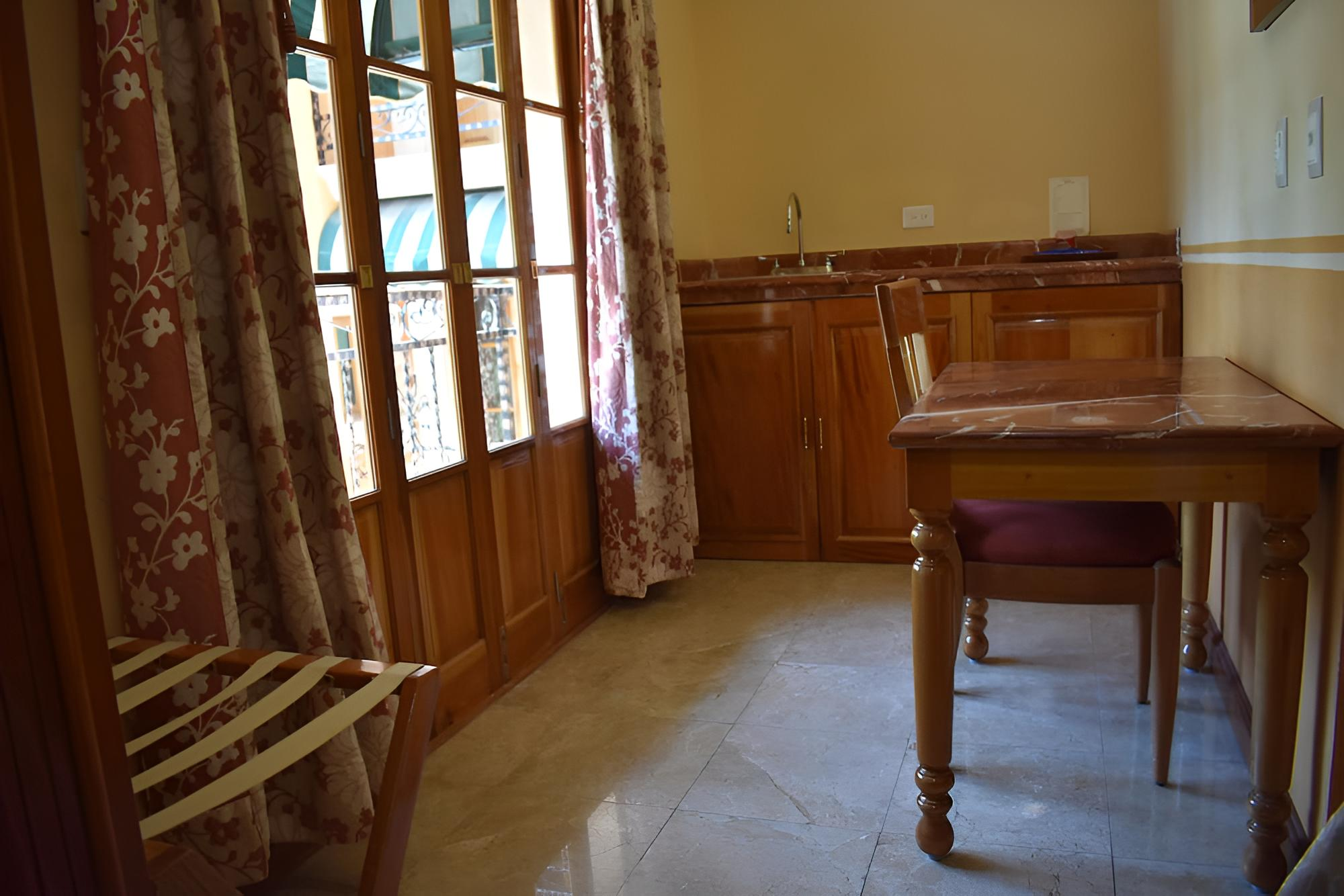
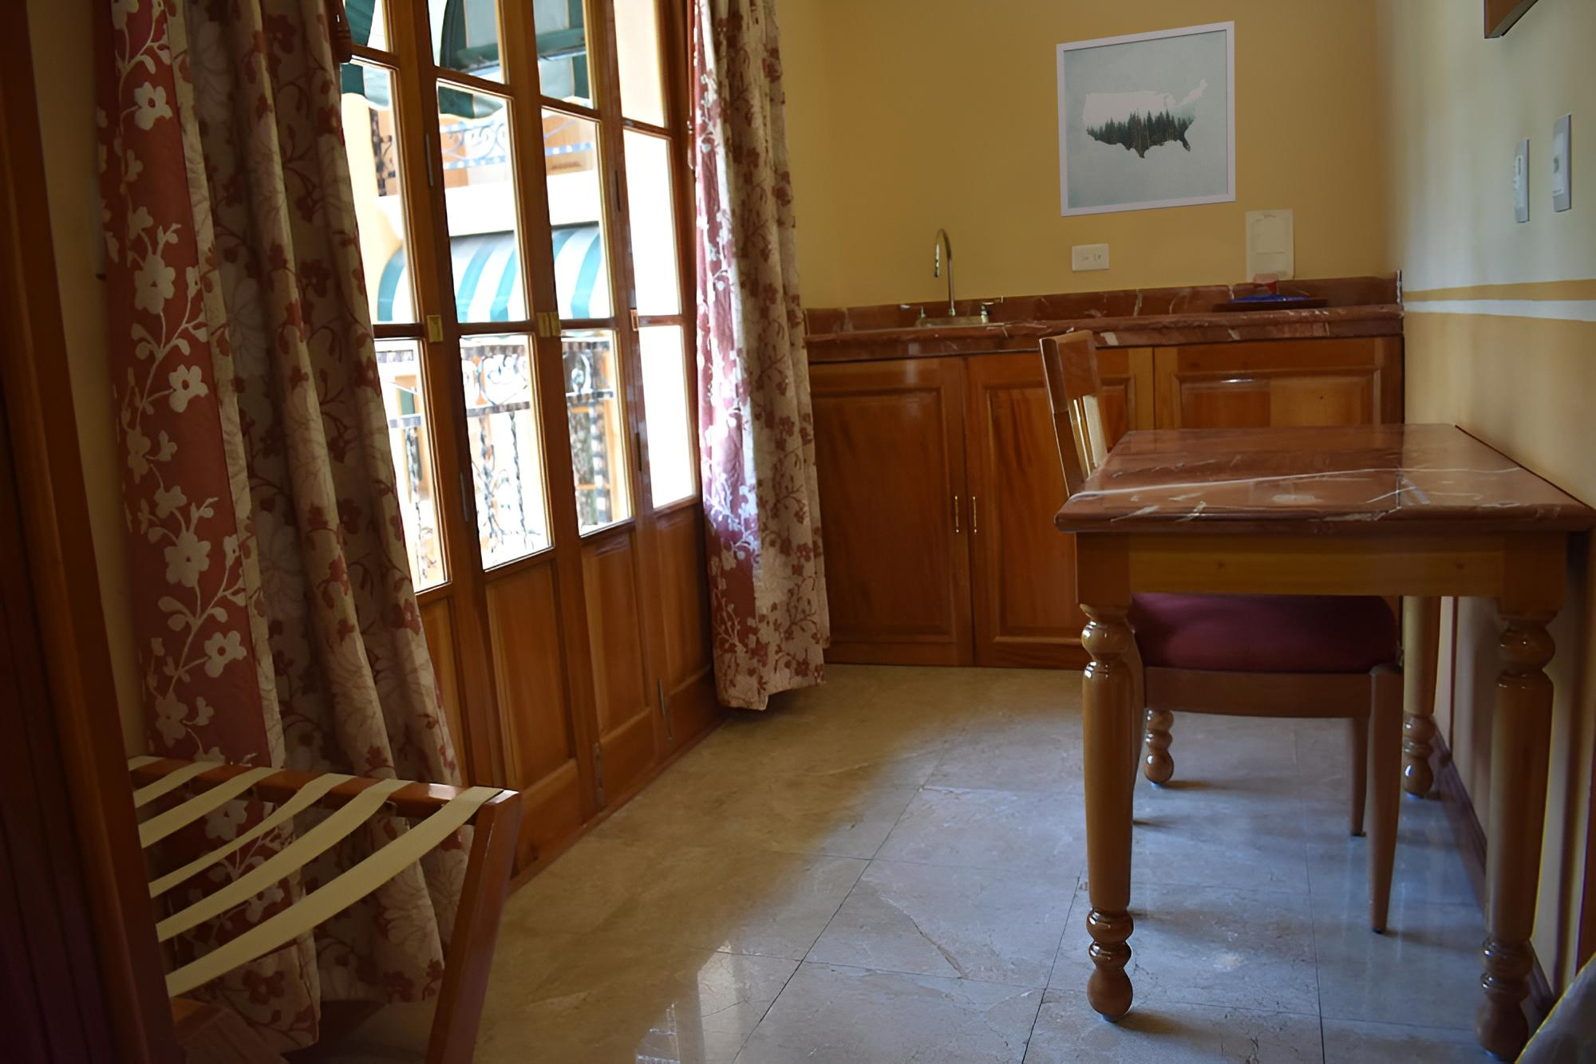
+ wall art [1056,20,1236,217]
